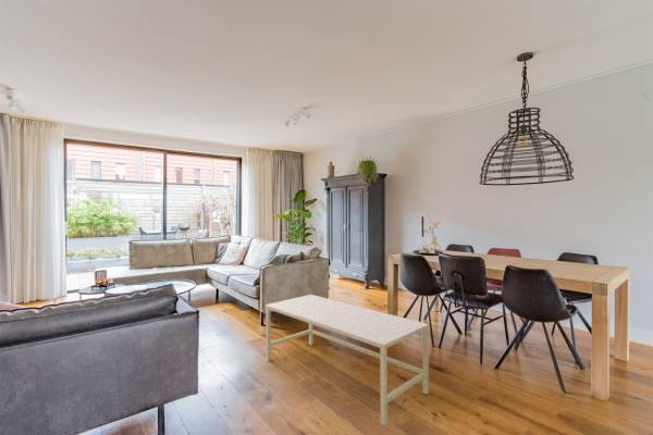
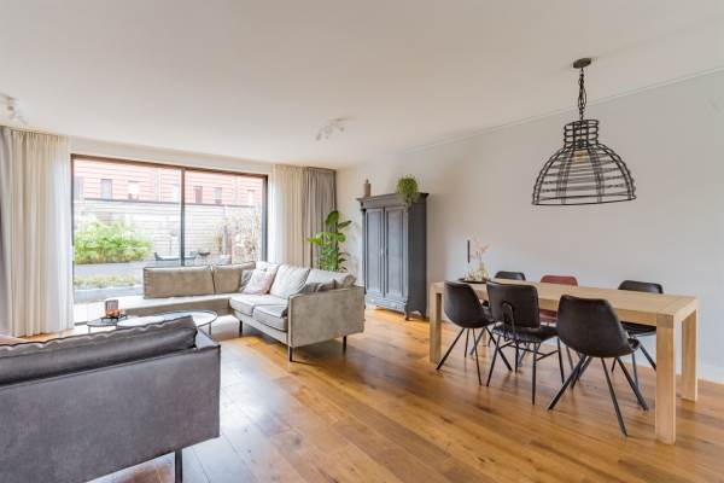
- coffee table [264,294,430,426]
